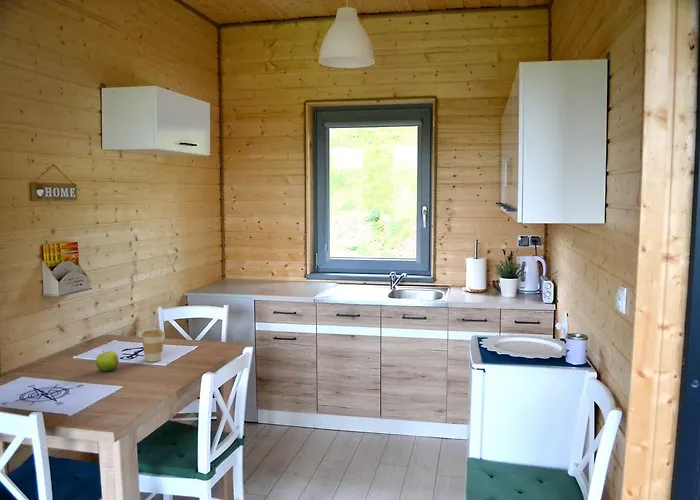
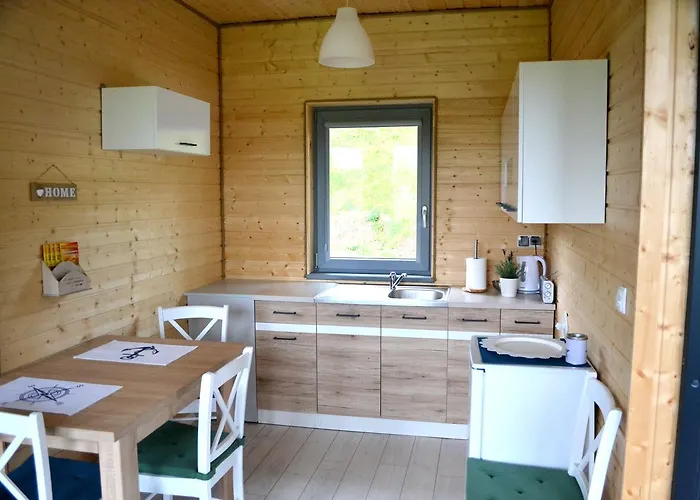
- coffee cup [141,329,165,363]
- fruit [95,350,120,372]
